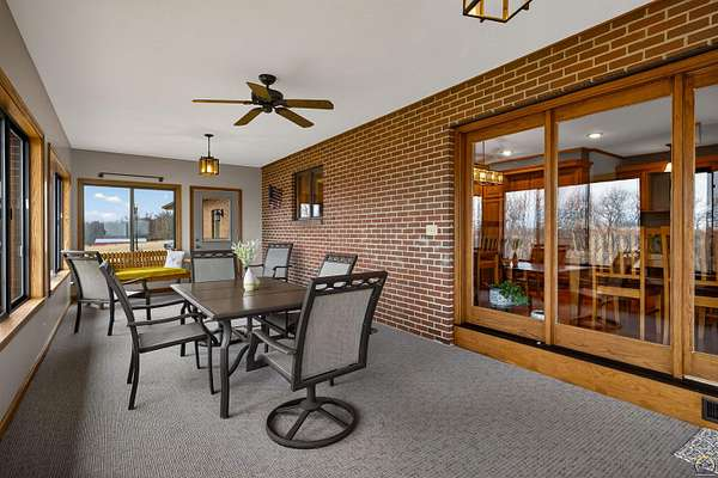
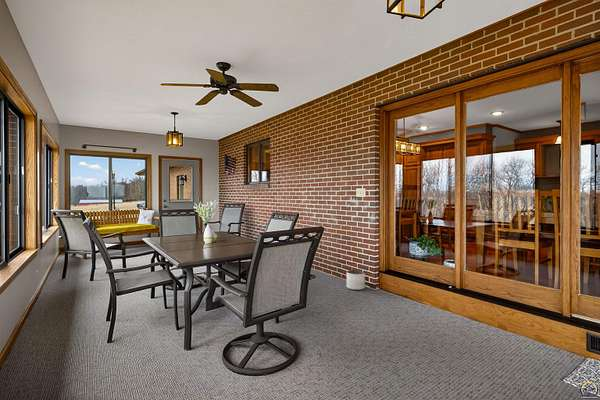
+ planter [346,269,366,291]
